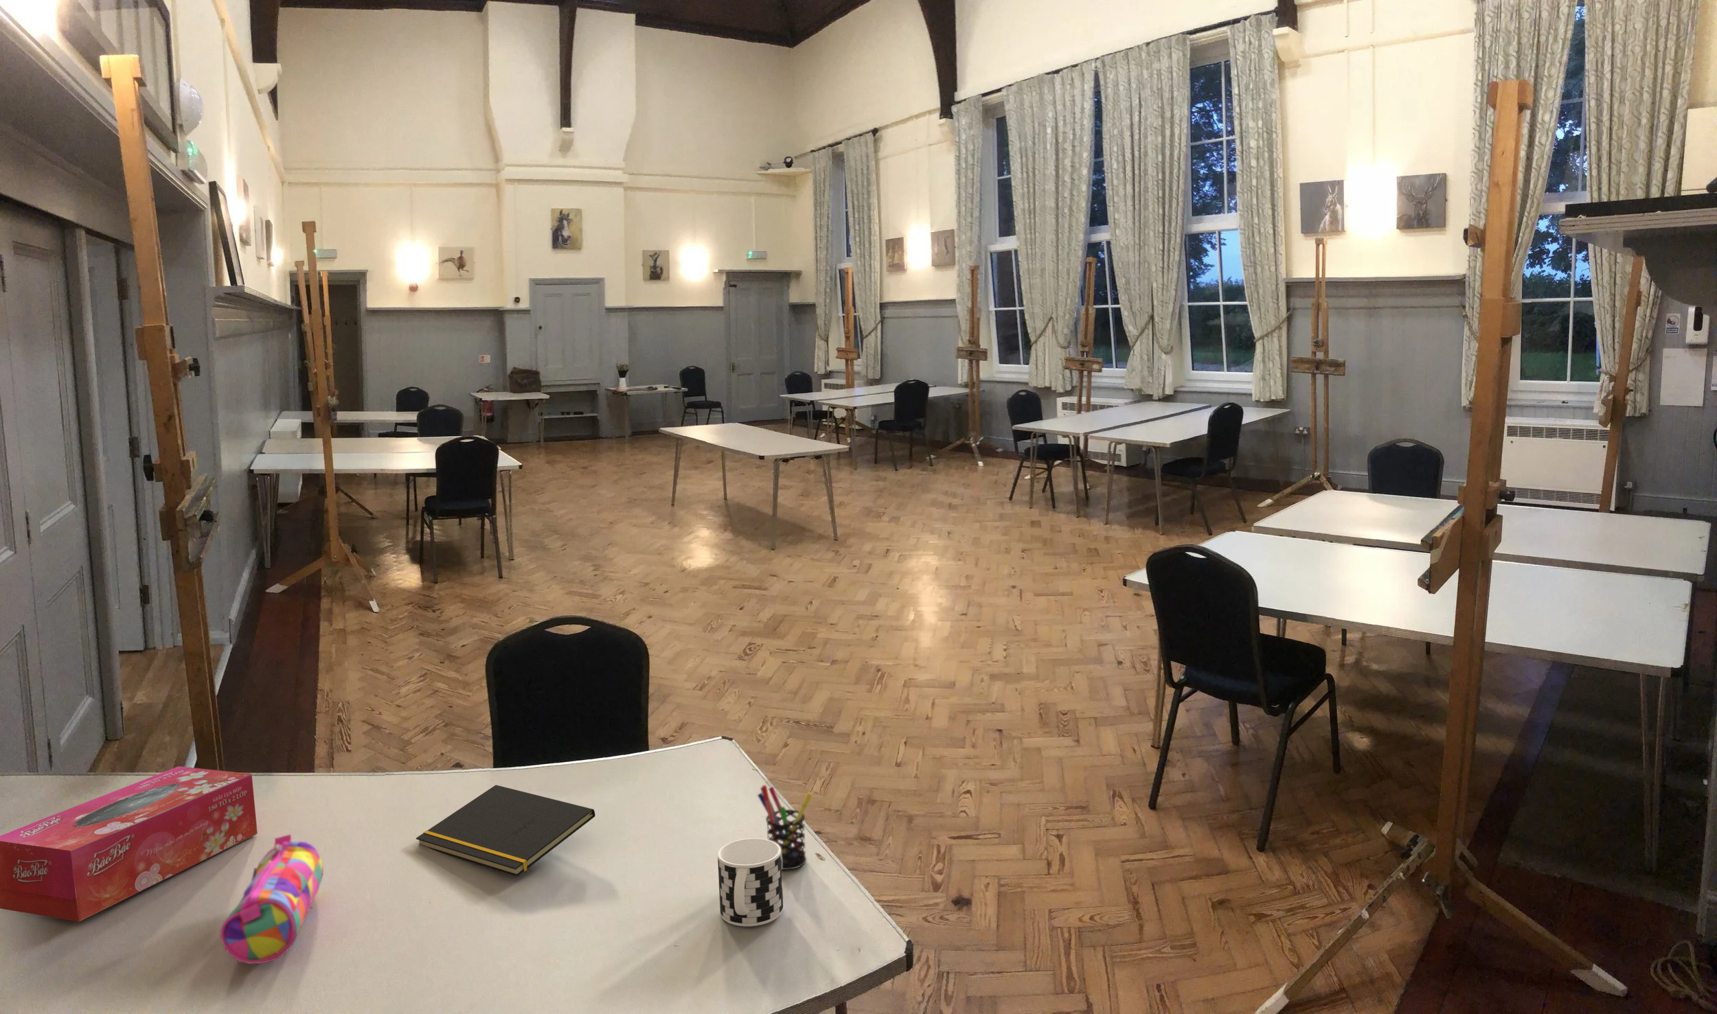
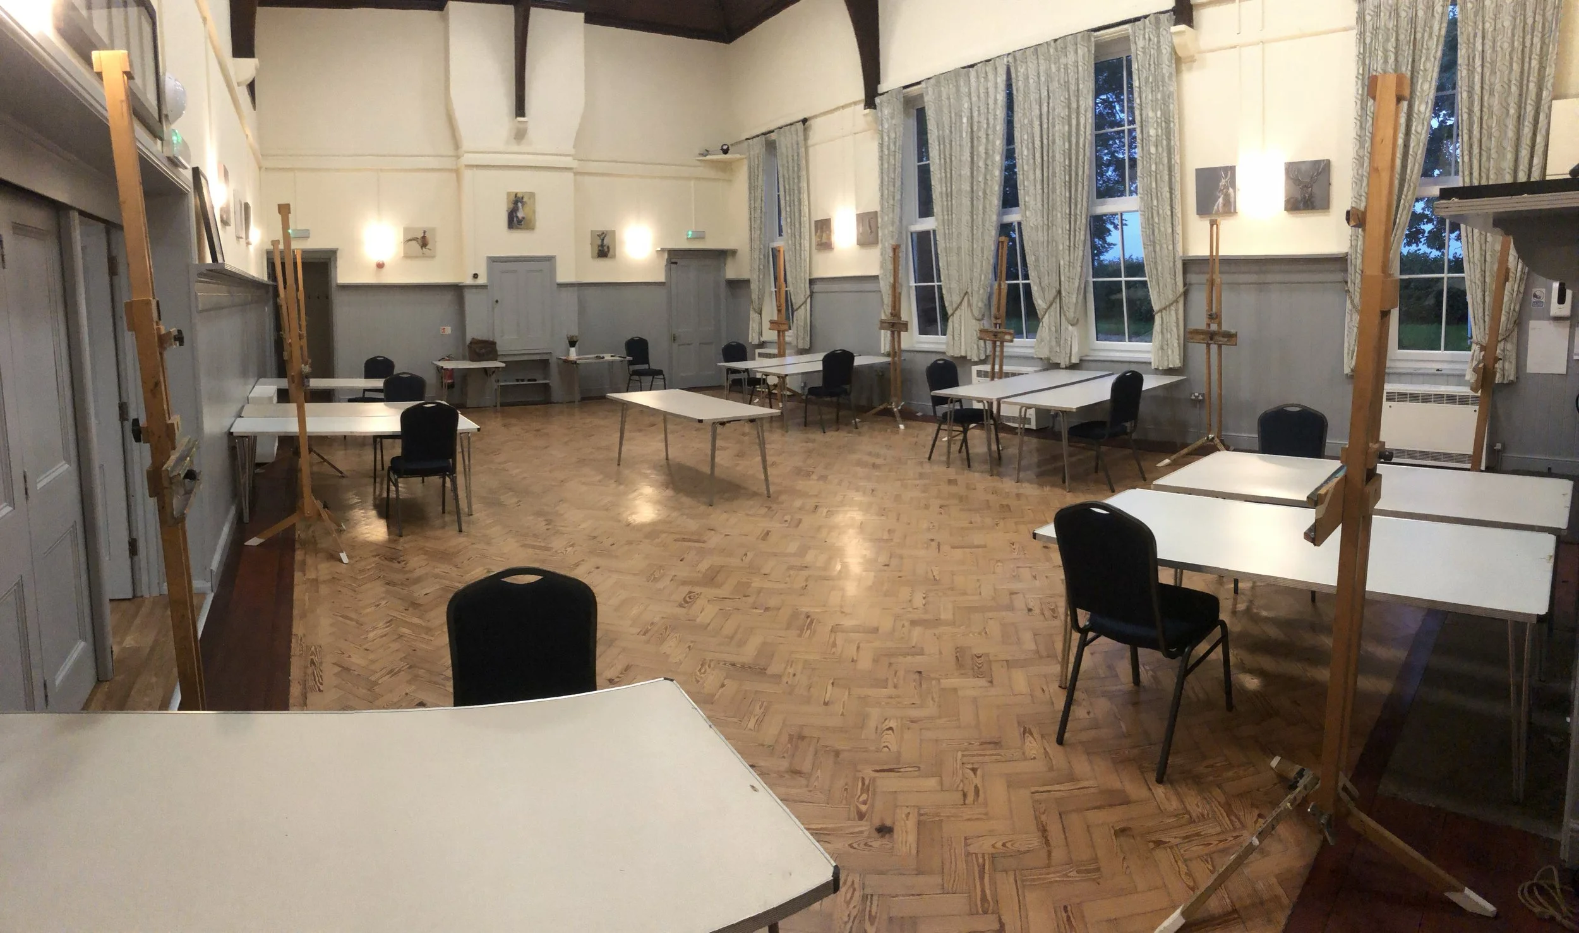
- notepad [415,785,596,876]
- tissue box [0,767,258,922]
- cup [717,838,784,927]
- pen holder [757,783,813,870]
- pencil case [219,833,324,965]
